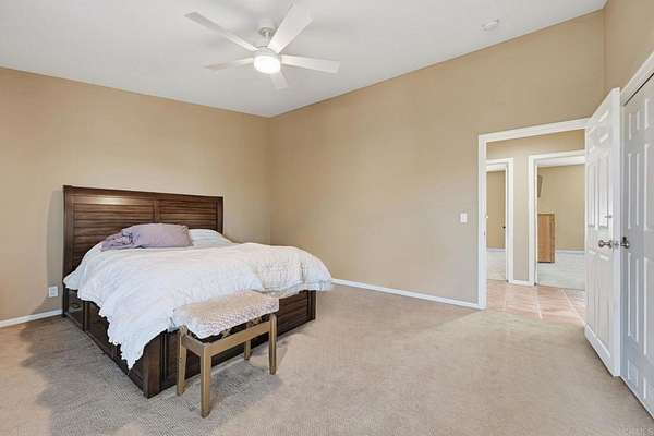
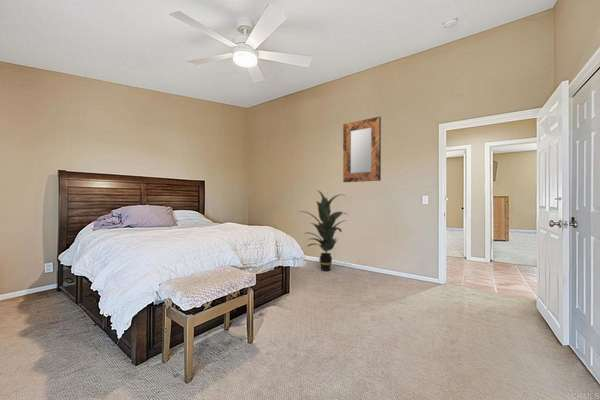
+ indoor plant [298,190,349,272]
+ home mirror [342,116,382,183]
